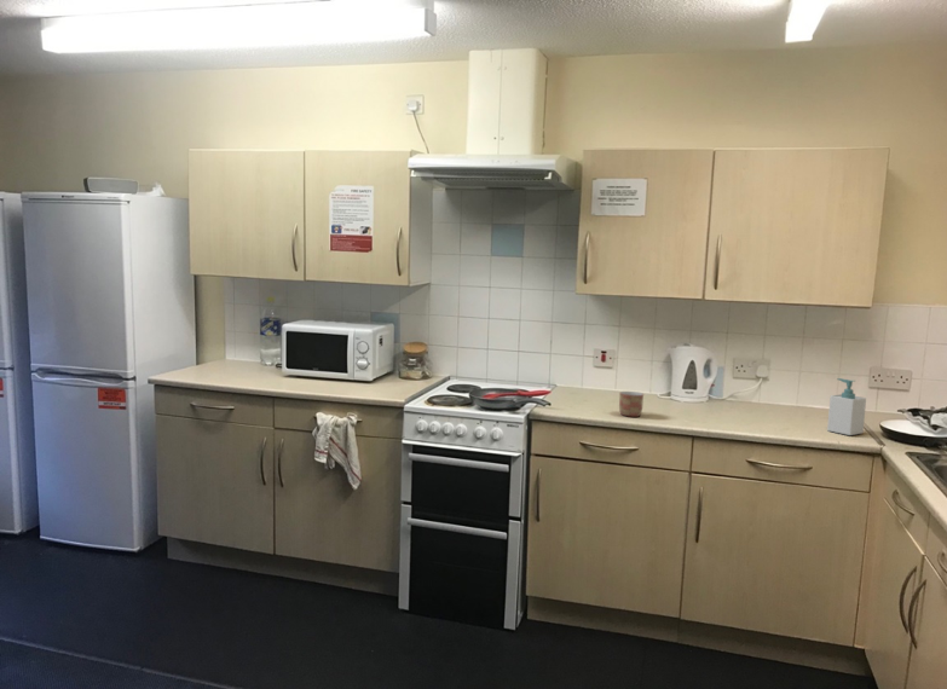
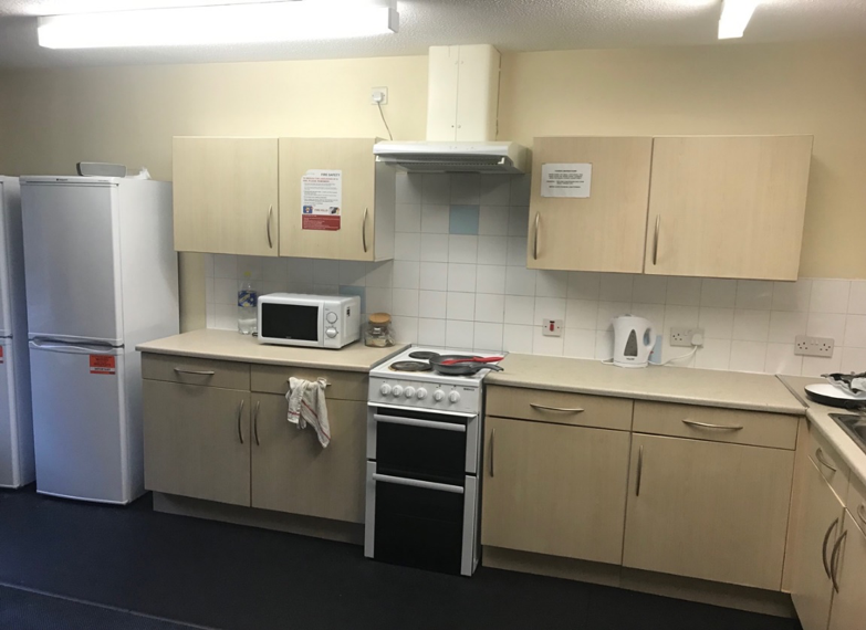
- soap bottle [826,377,867,436]
- mug [618,390,645,418]
